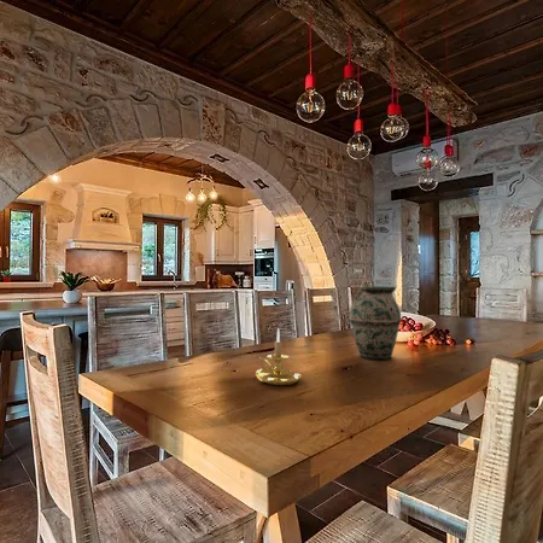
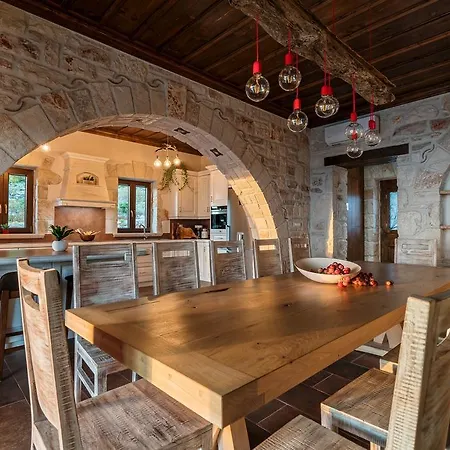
- candle holder [255,327,302,386]
- vase [348,285,403,361]
